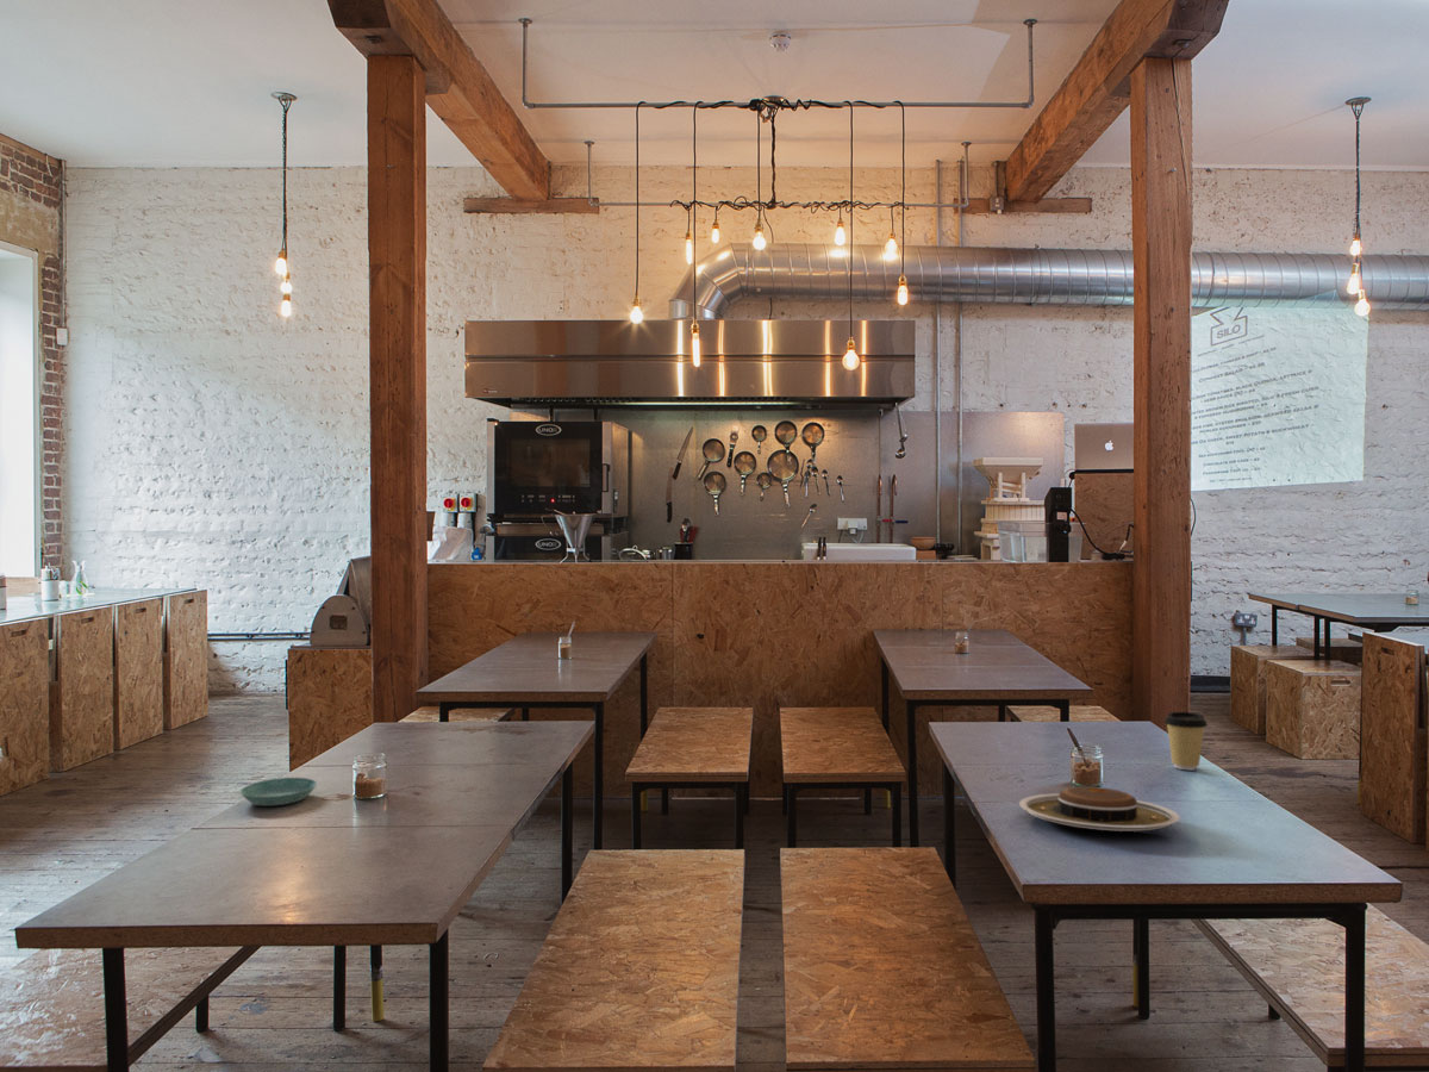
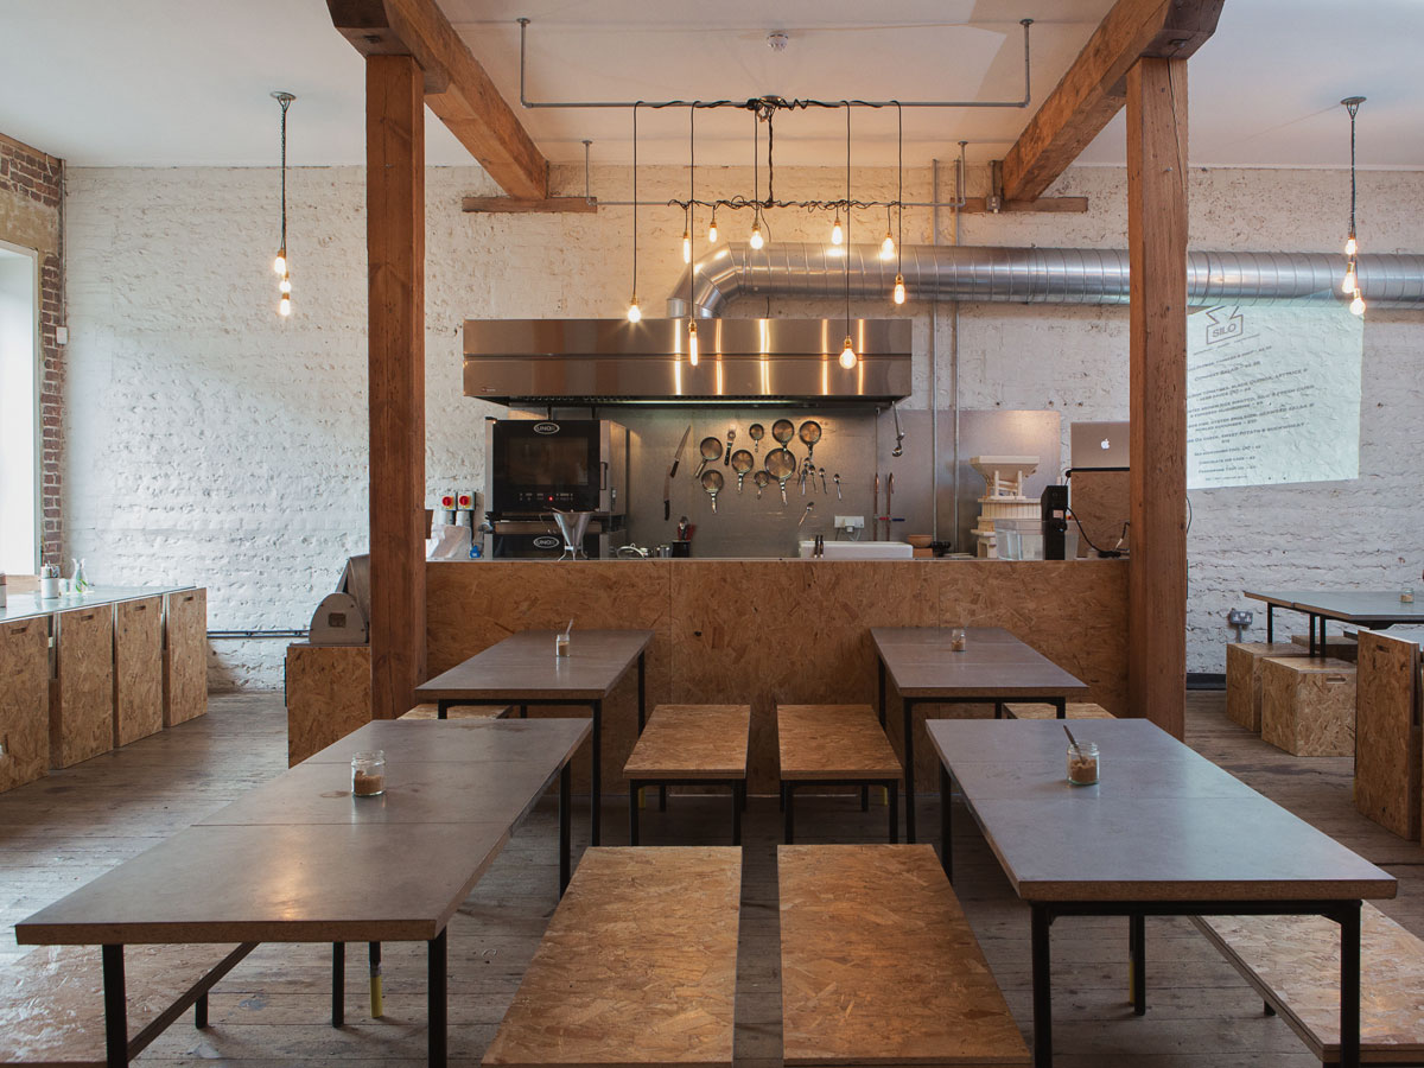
- plate [1018,786,1181,833]
- saucer [239,777,318,808]
- coffee cup [1162,710,1209,771]
